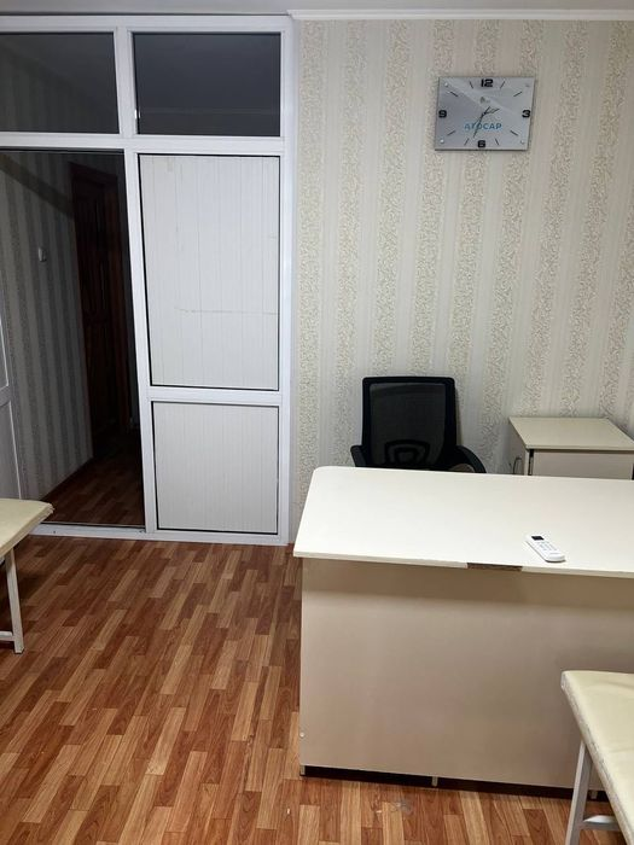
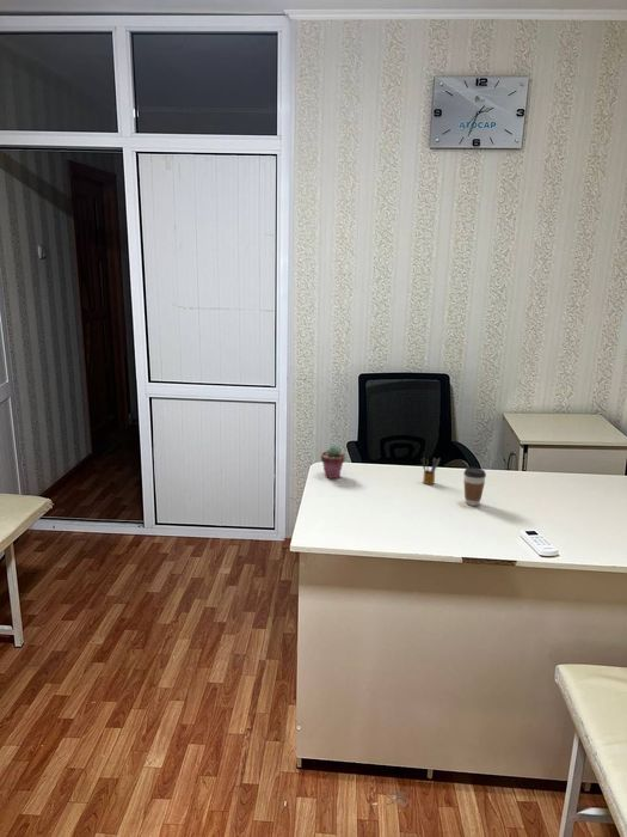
+ coffee cup [462,466,487,507]
+ pencil box [419,456,442,485]
+ potted succulent [320,445,346,479]
